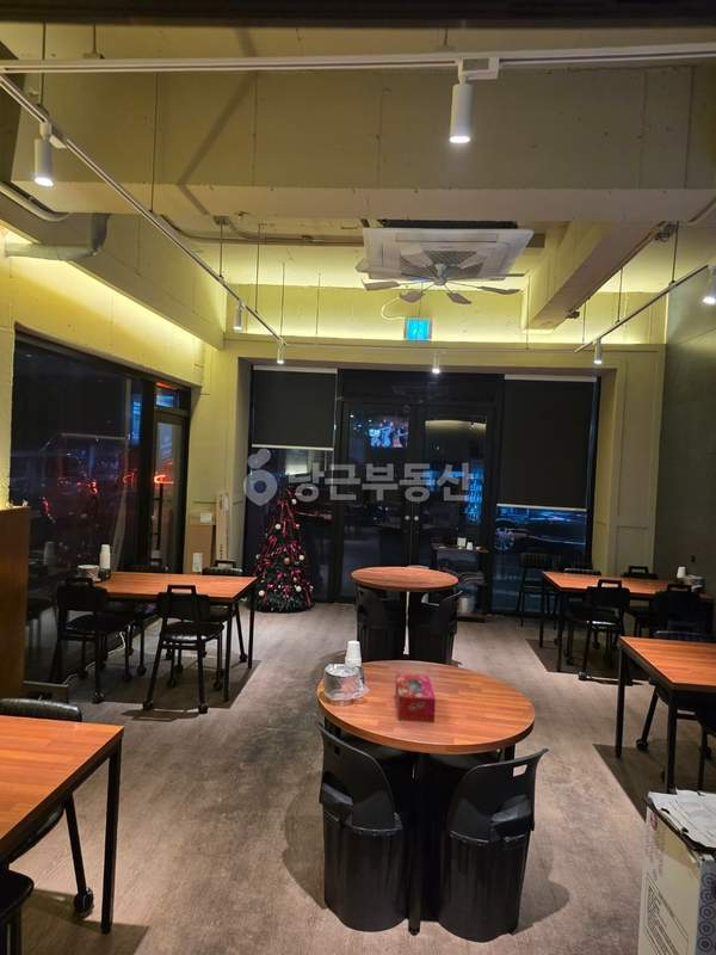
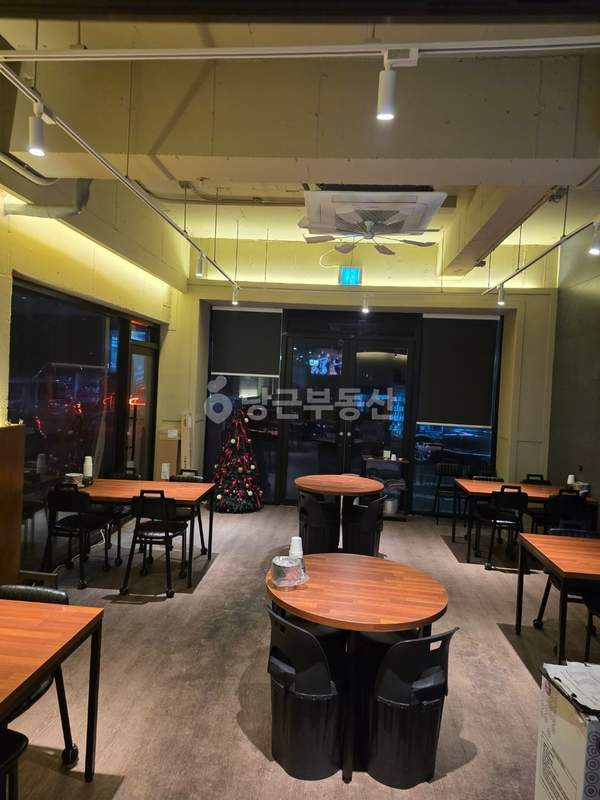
- tissue box [394,672,437,723]
